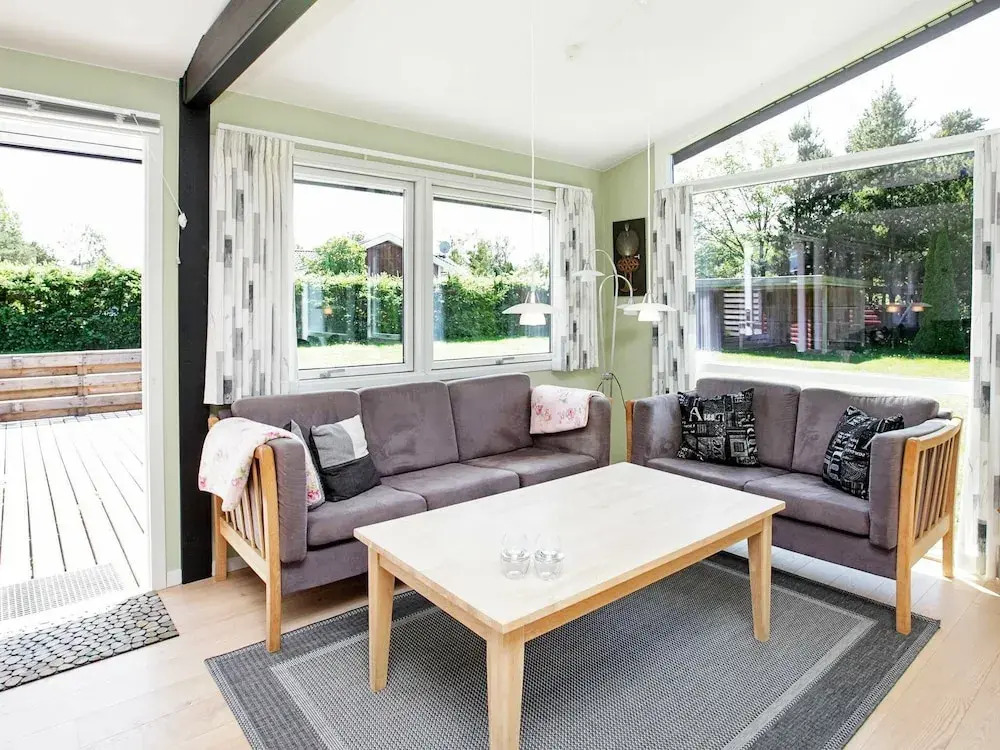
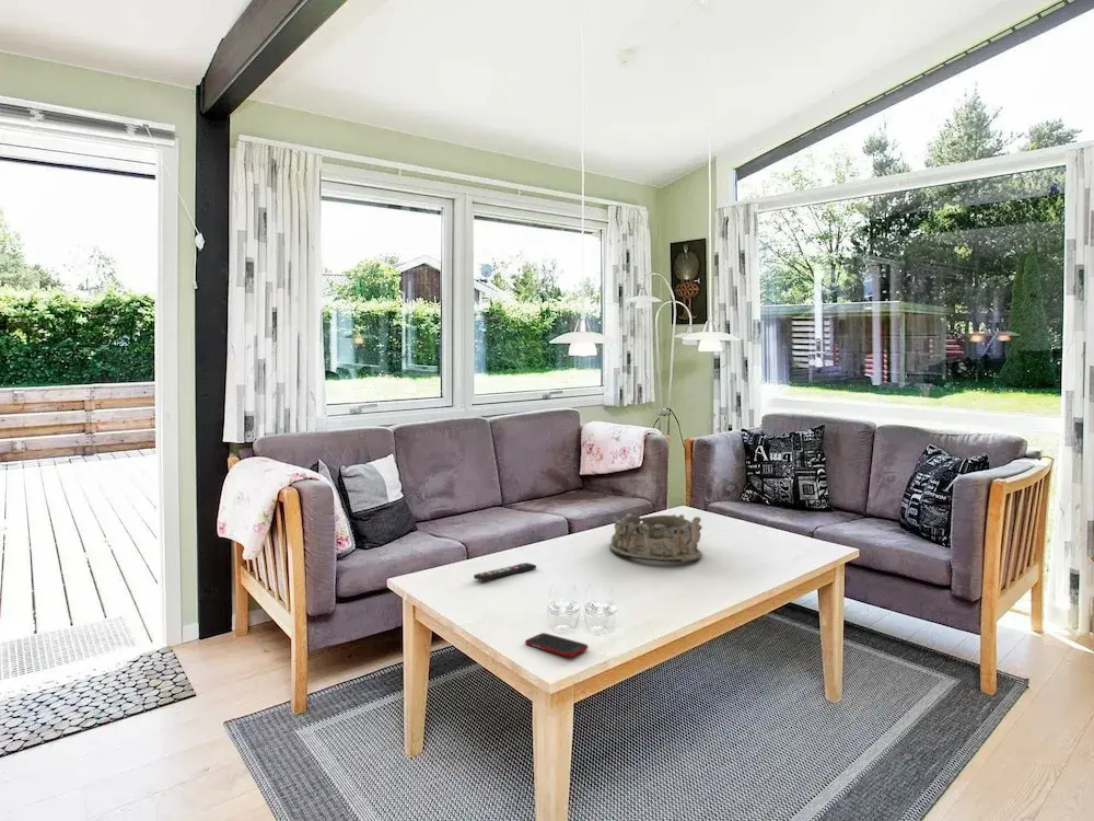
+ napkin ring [608,512,703,563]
+ remote control [473,562,537,582]
+ cell phone [524,632,589,658]
